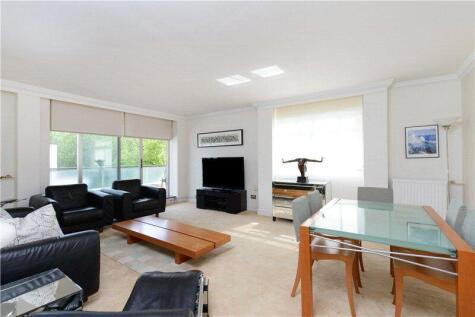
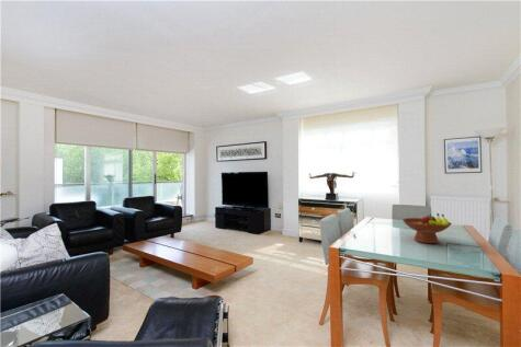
+ fruit bowl [401,212,453,244]
